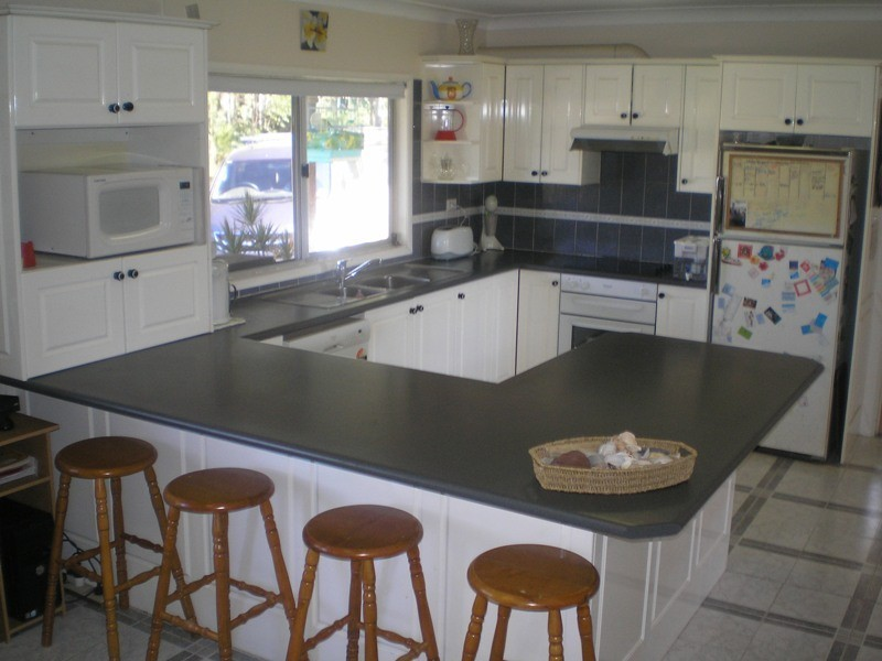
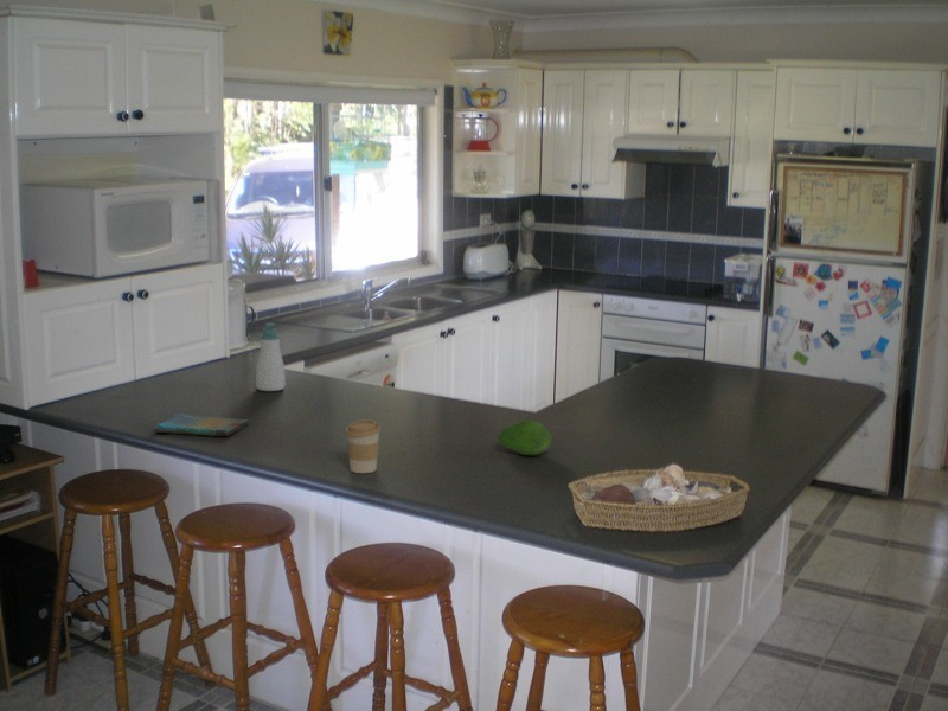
+ fruit [497,419,553,456]
+ soap bottle [255,322,287,392]
+ coffee cup [345,418,382,474]
+ dish towel [152,412,250,437]
